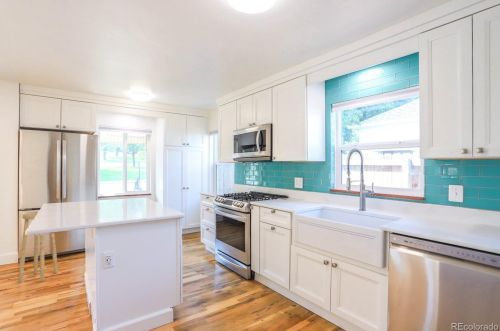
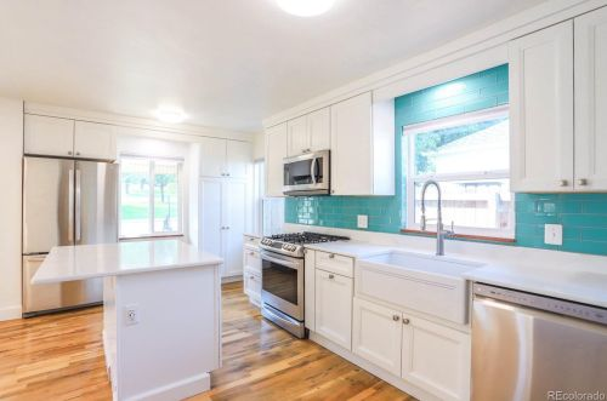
- stool [18,211,59,284]
